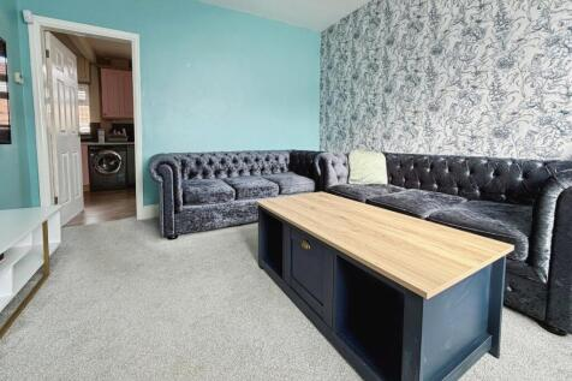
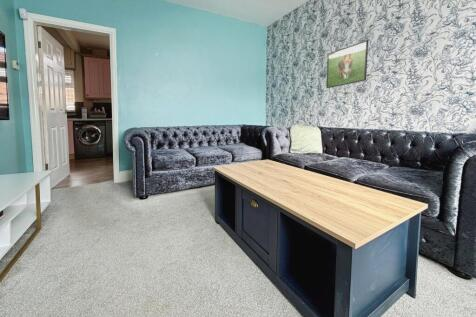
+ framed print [325,39,369,89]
